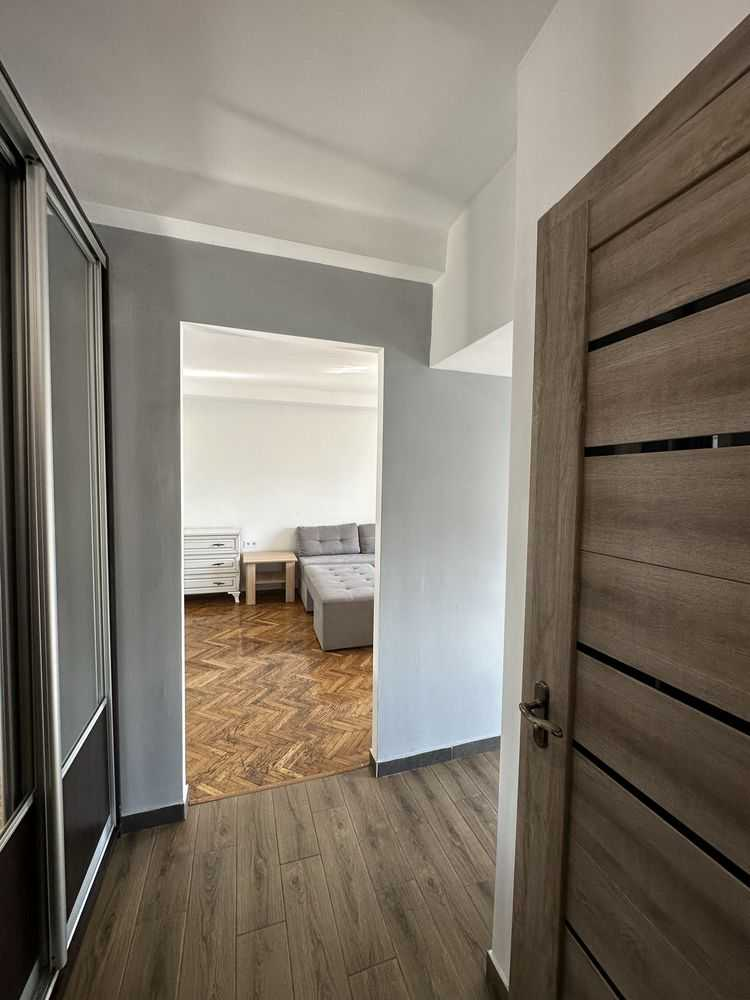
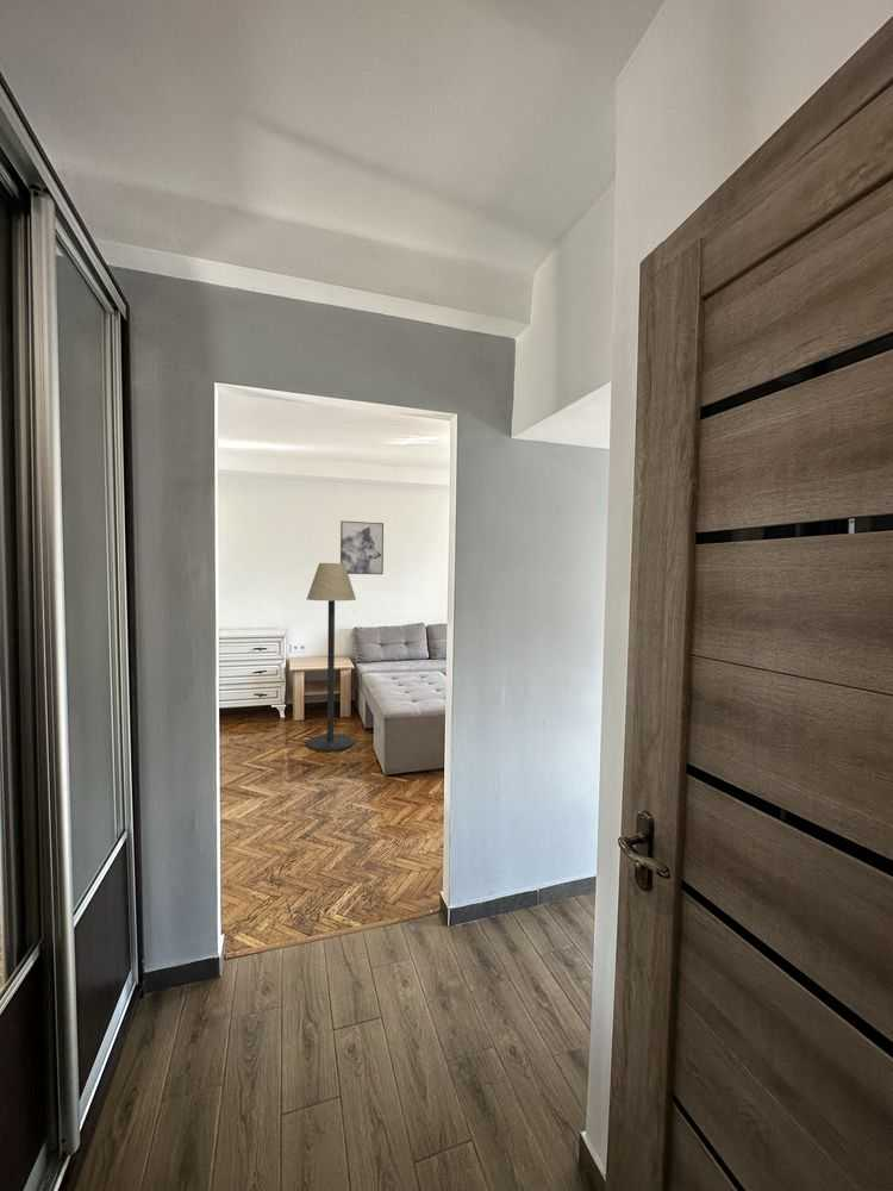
+ floor lamp [306,562,357,753]
+ wall art [339,519,385,575]
